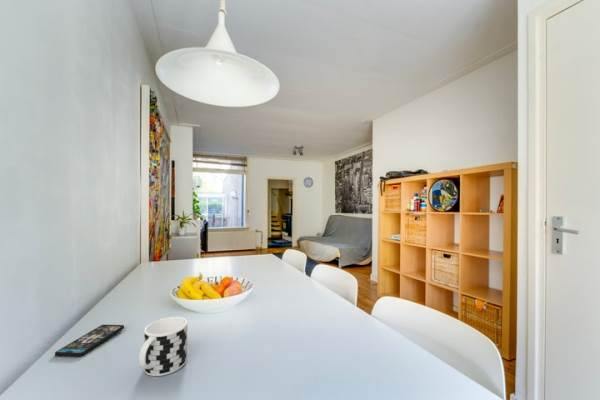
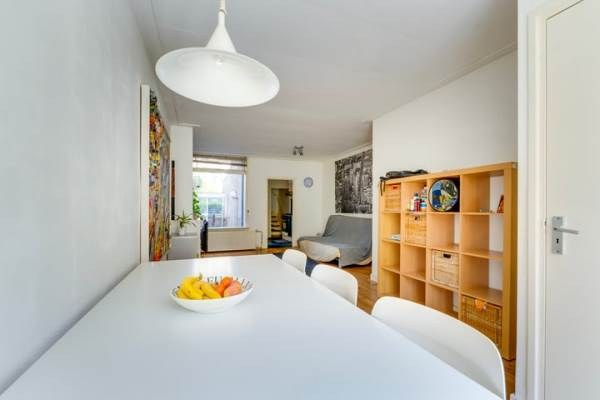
- cup [138,316,188,377]
- smartphone [54,324,125,358]
